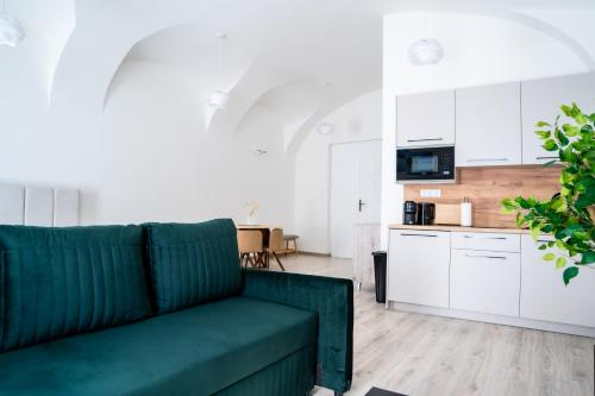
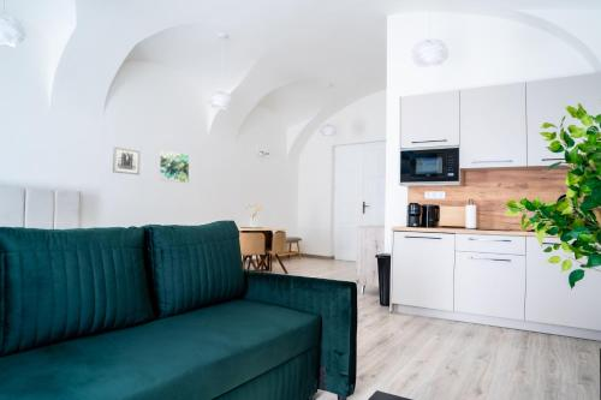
+ wall art [112,145,142,175]
+ wall art [159,149,190,184]
